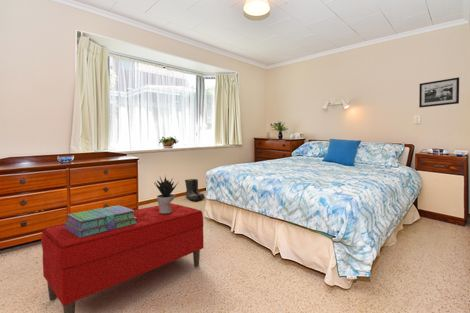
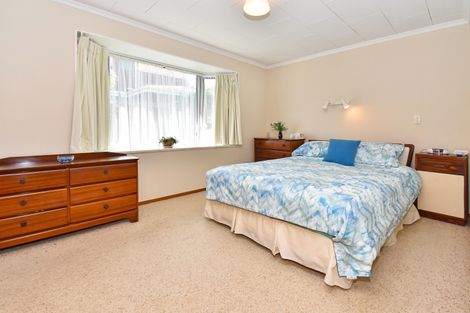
- boots [184,178,207,201]
- bench [40,202,205,313]
- stack of books [64,204,136,238]
- picture frame [418,76,460,109]
- potted plant [153,175,179,213]
